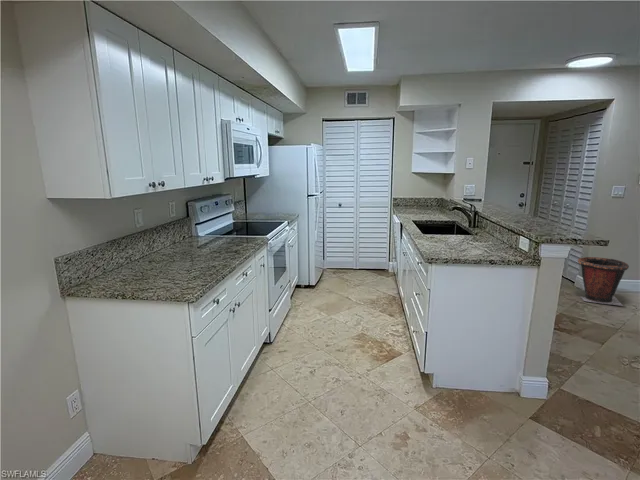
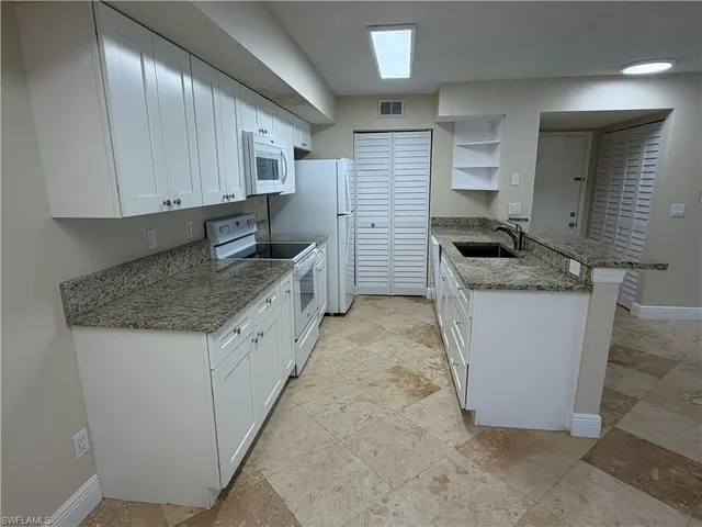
- waste bin [577,256,630,307]
